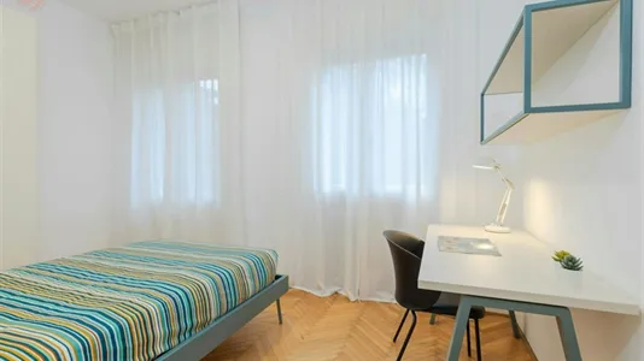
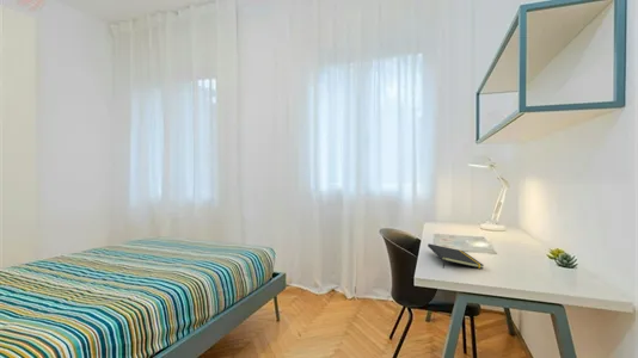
+ notepad [427,242,485,270]
